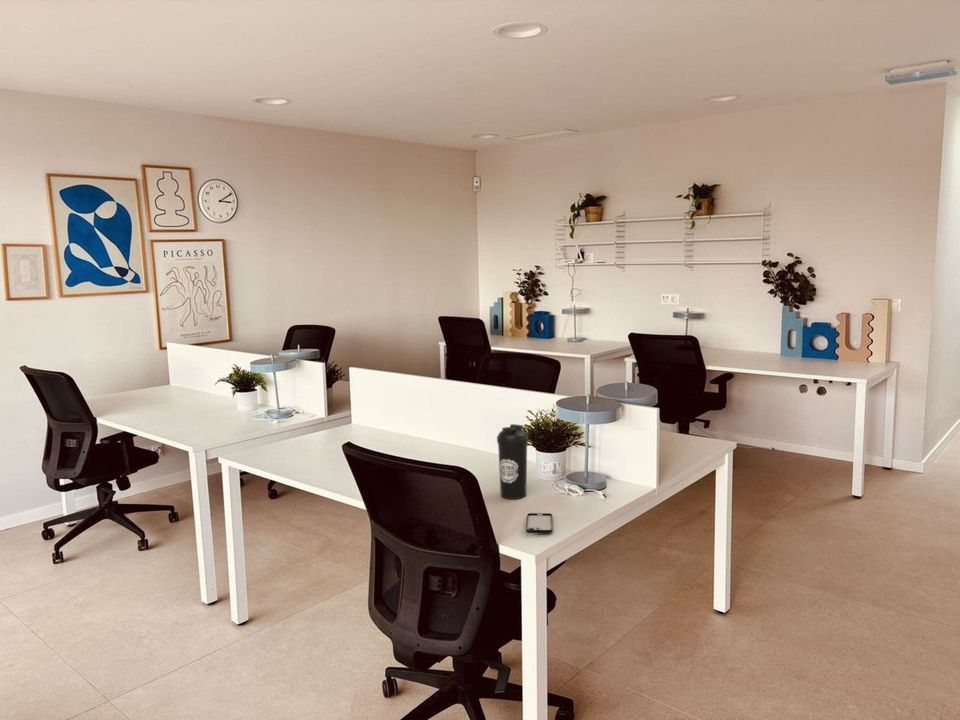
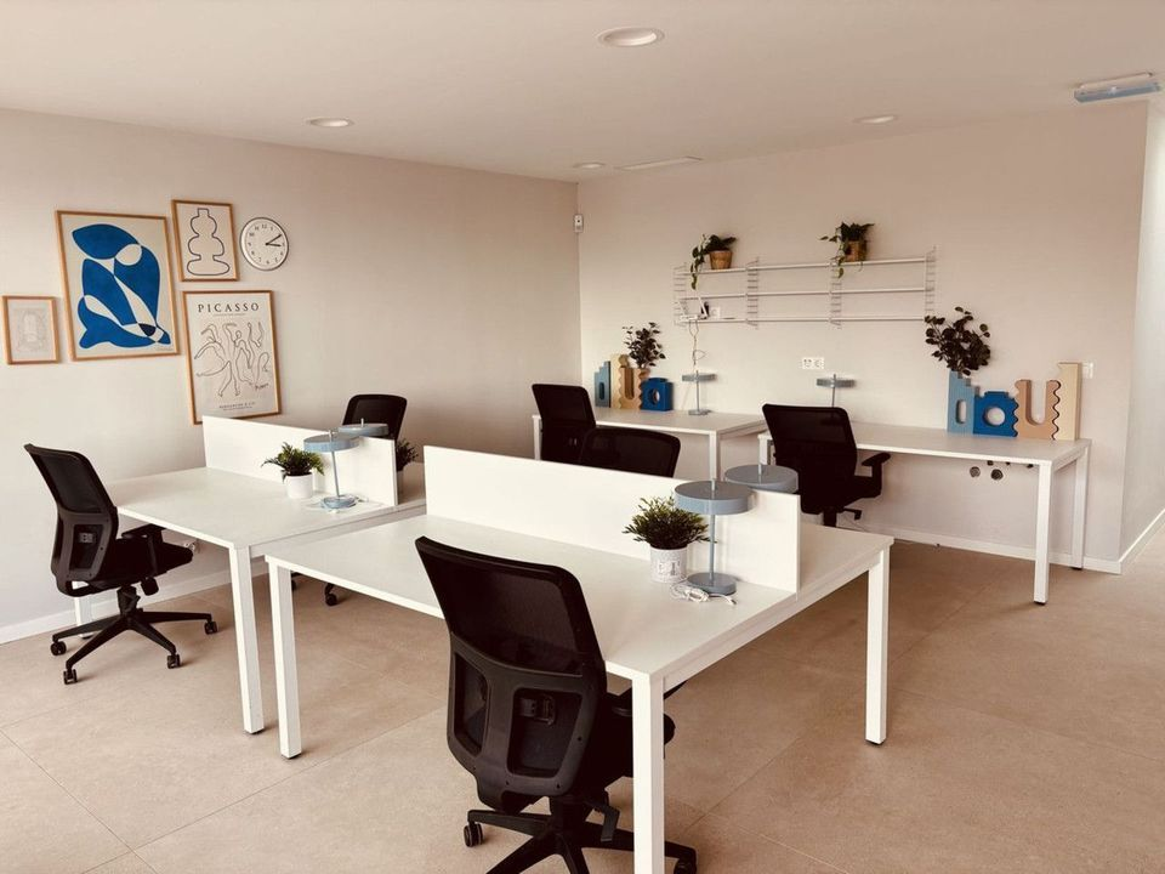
- smartphone [525,512,553,534]
- water bottle [496,423,529,500]
